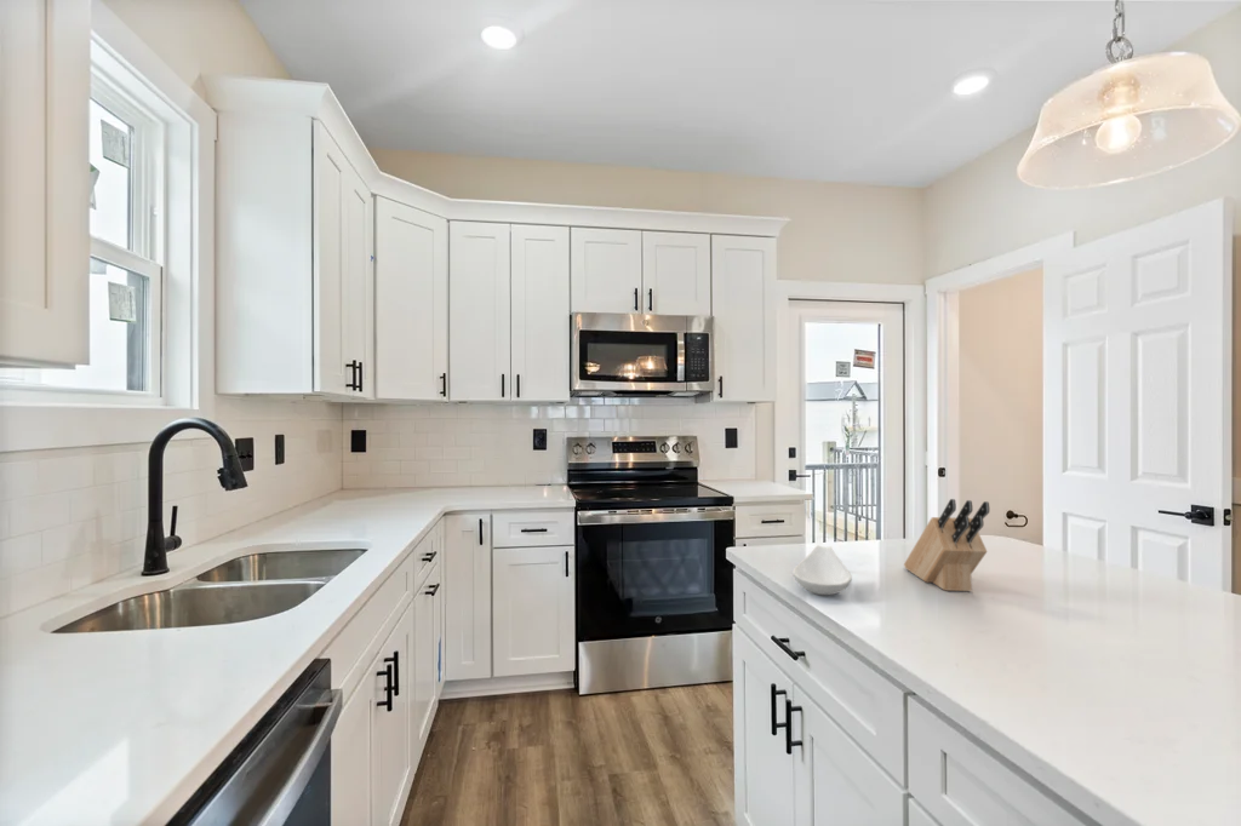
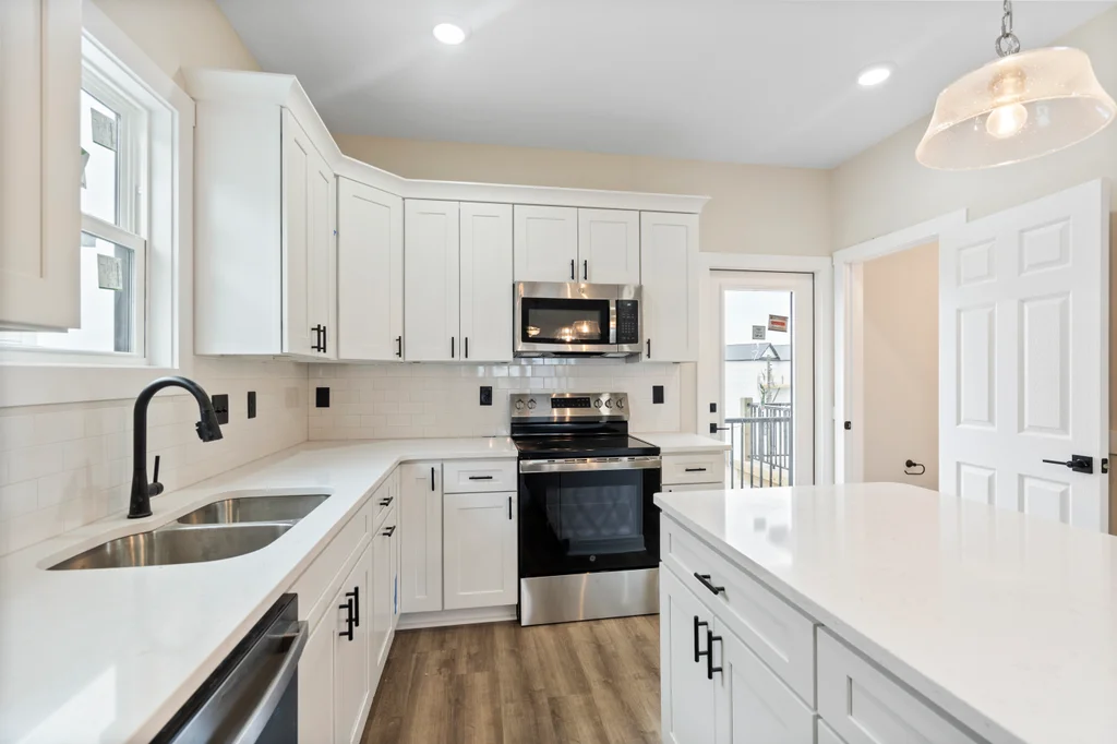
- knife block [903,498,990,592]
- spoon rest [791,544,853,596]
